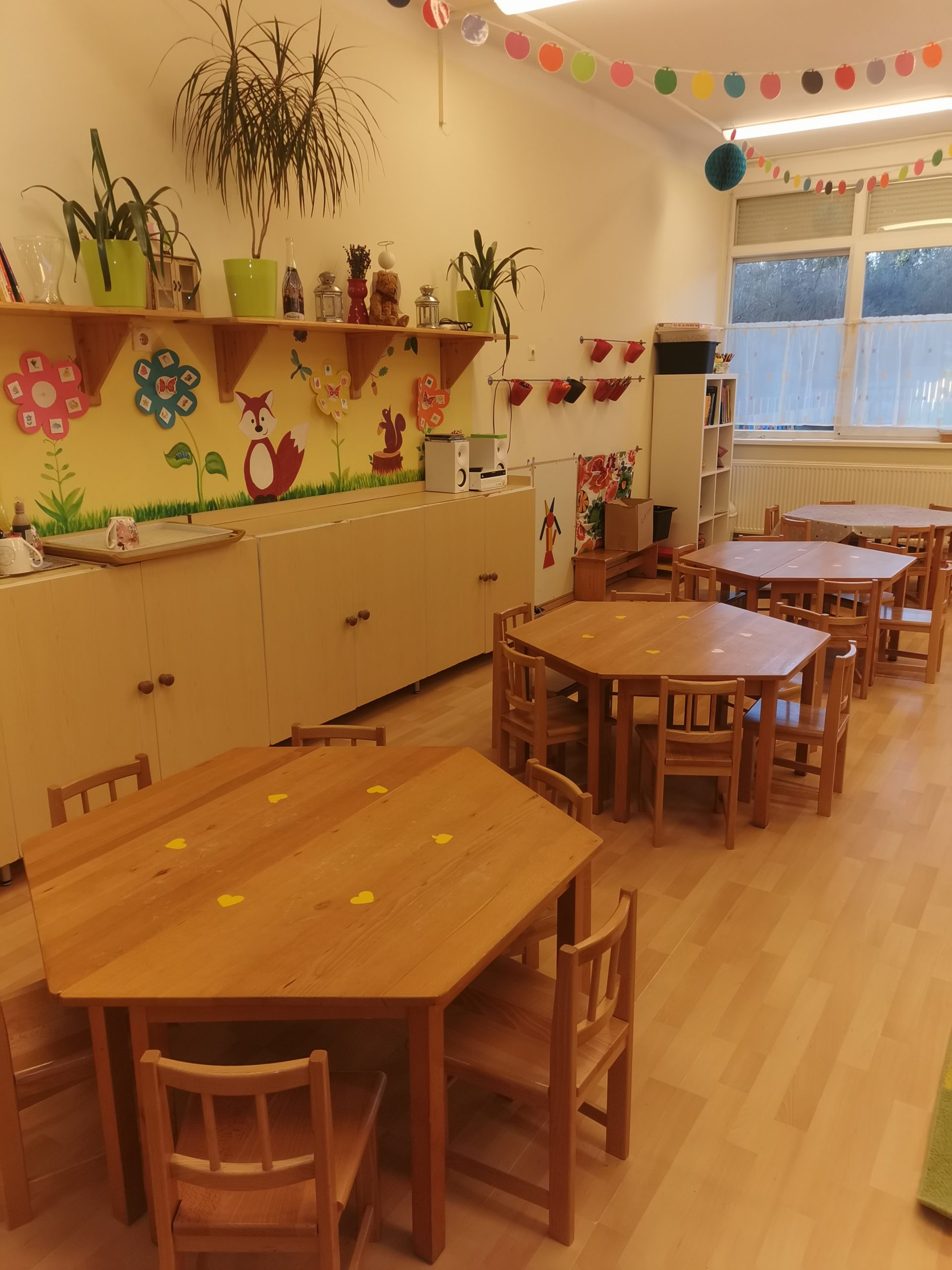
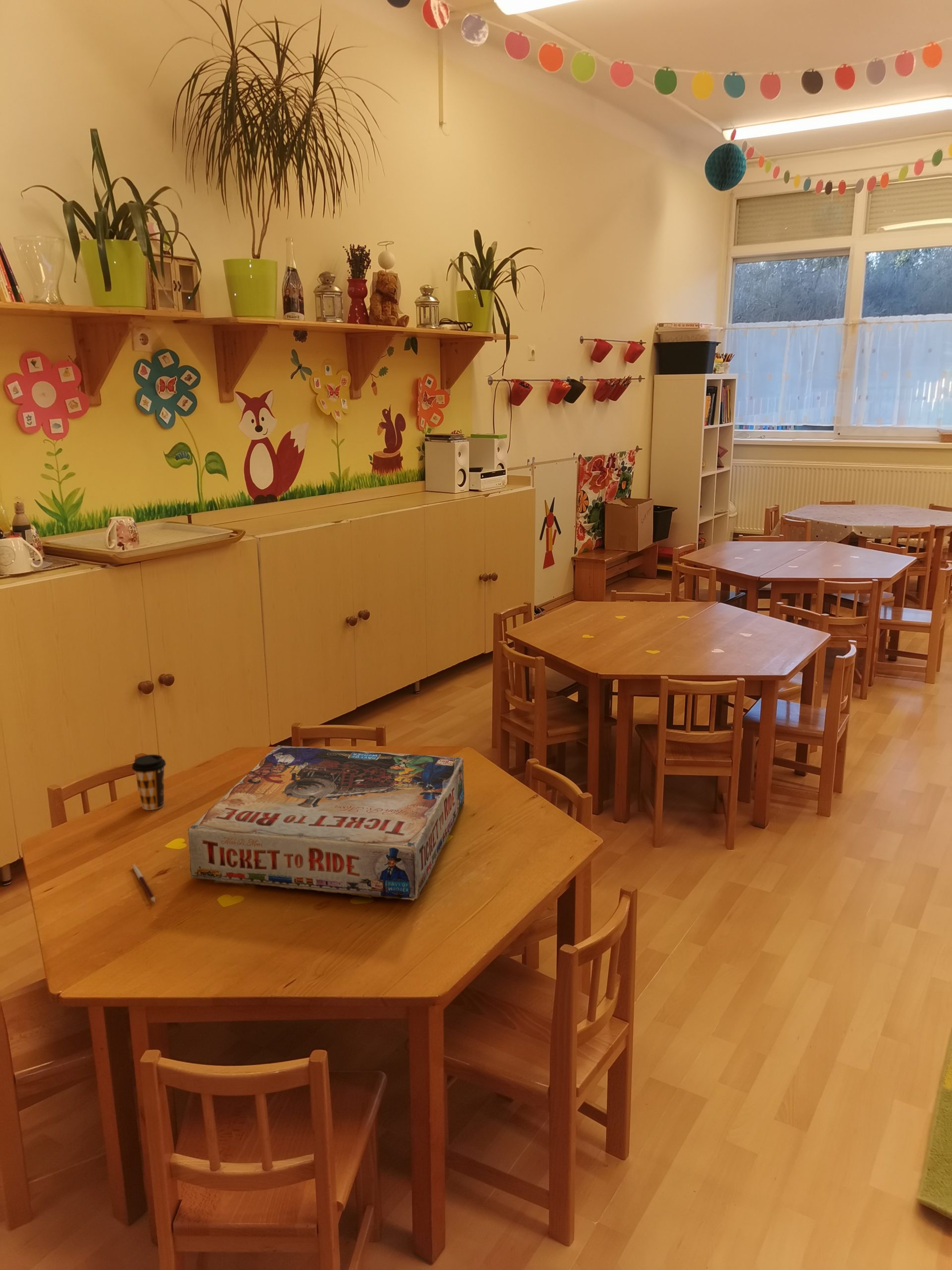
+ board game [187,745,465,901]
+ coffee cup [131,754,167,811]
+ pen [132,864,156,902]
